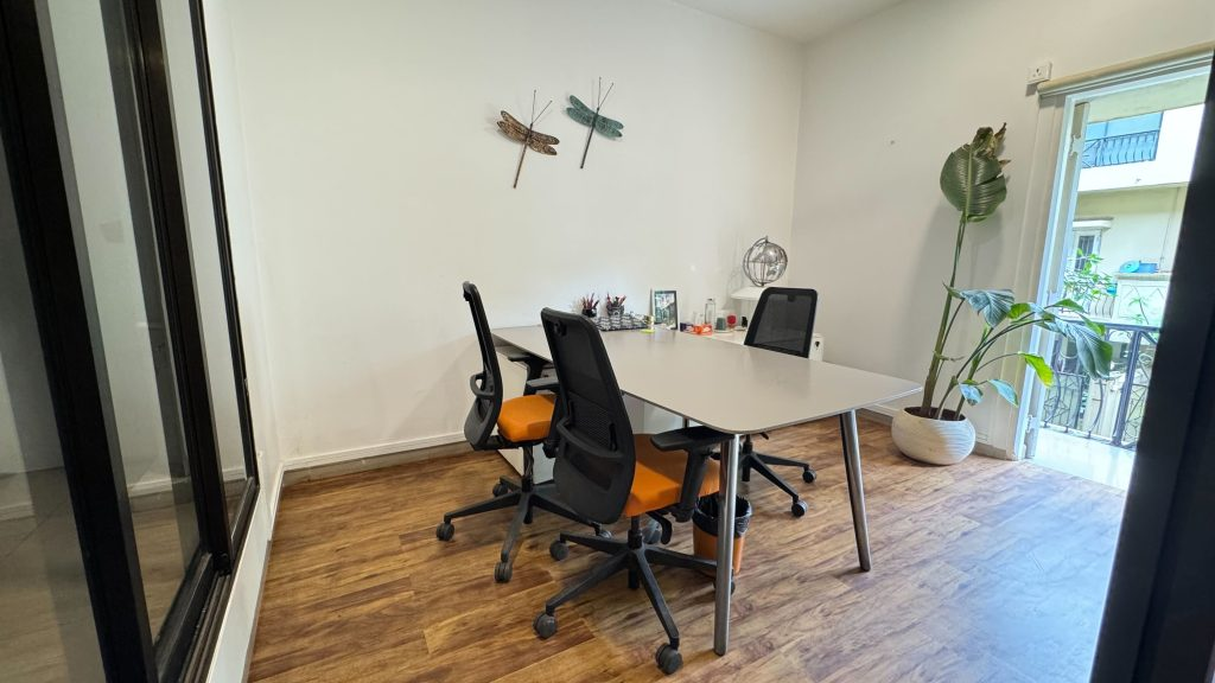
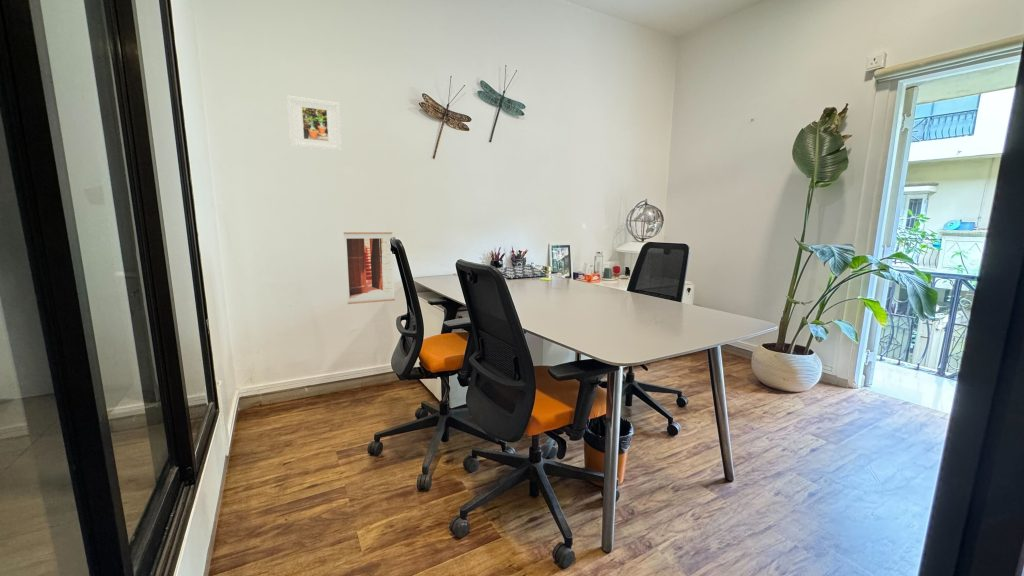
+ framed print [286,95,343,152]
+ wall art [343,231,396,305]
